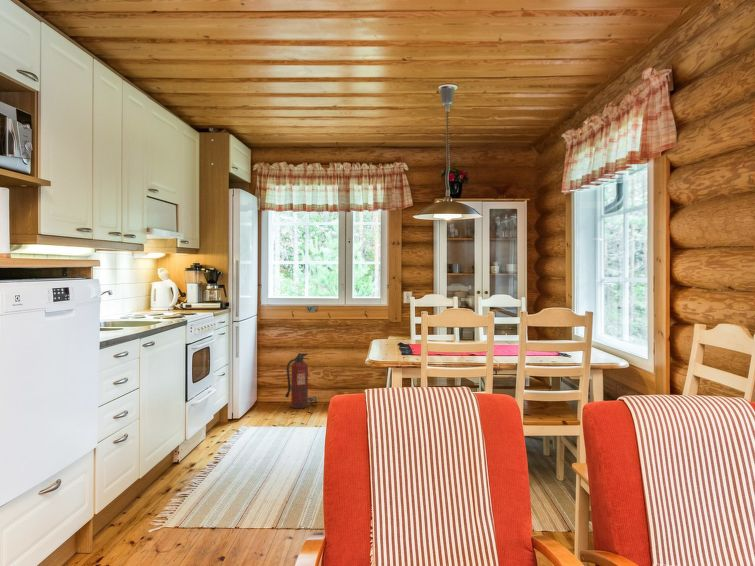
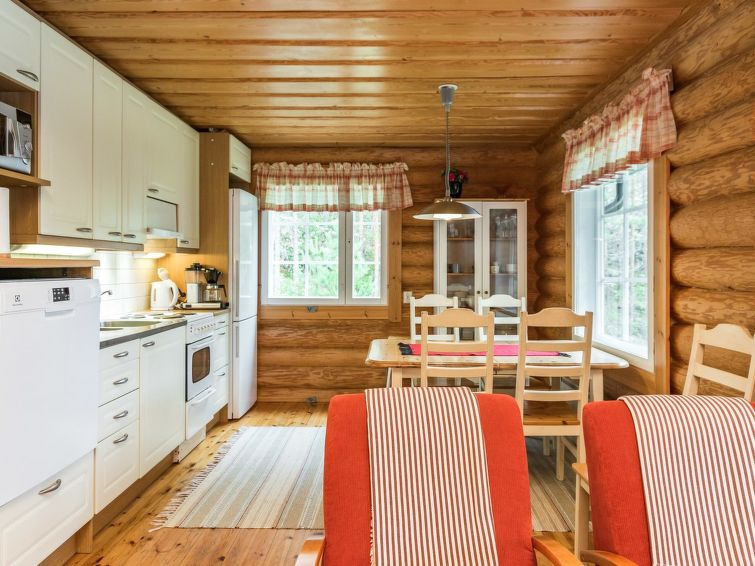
- fire extinguisher [284,352,309,410]
